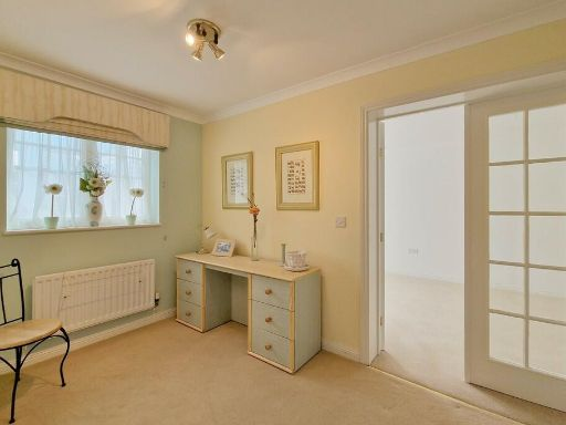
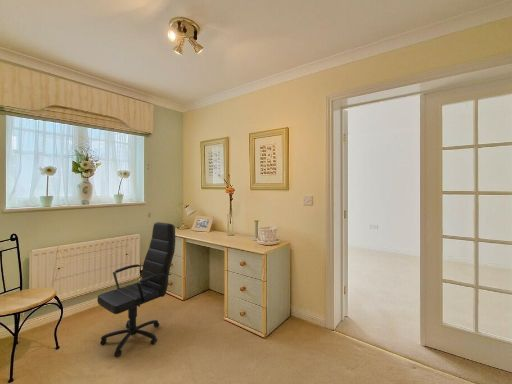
+ office chair [96,221,176,357]
